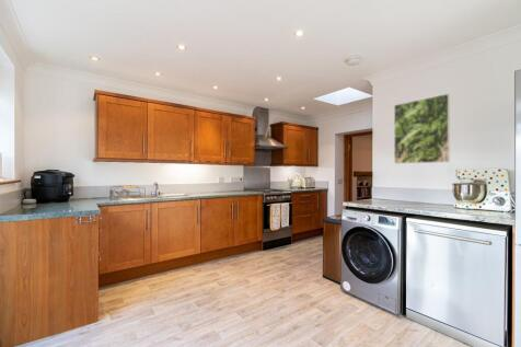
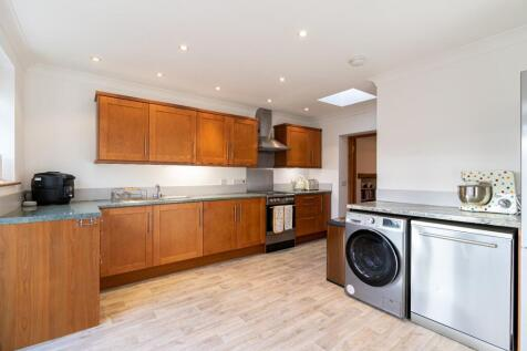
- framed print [393,92,451,165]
